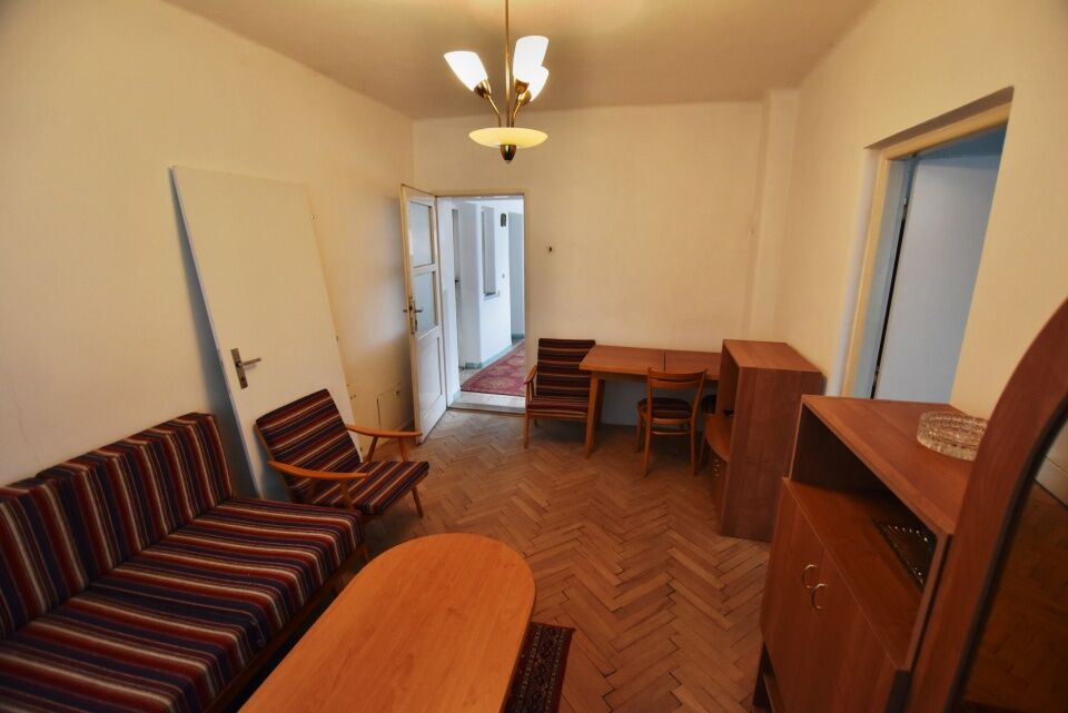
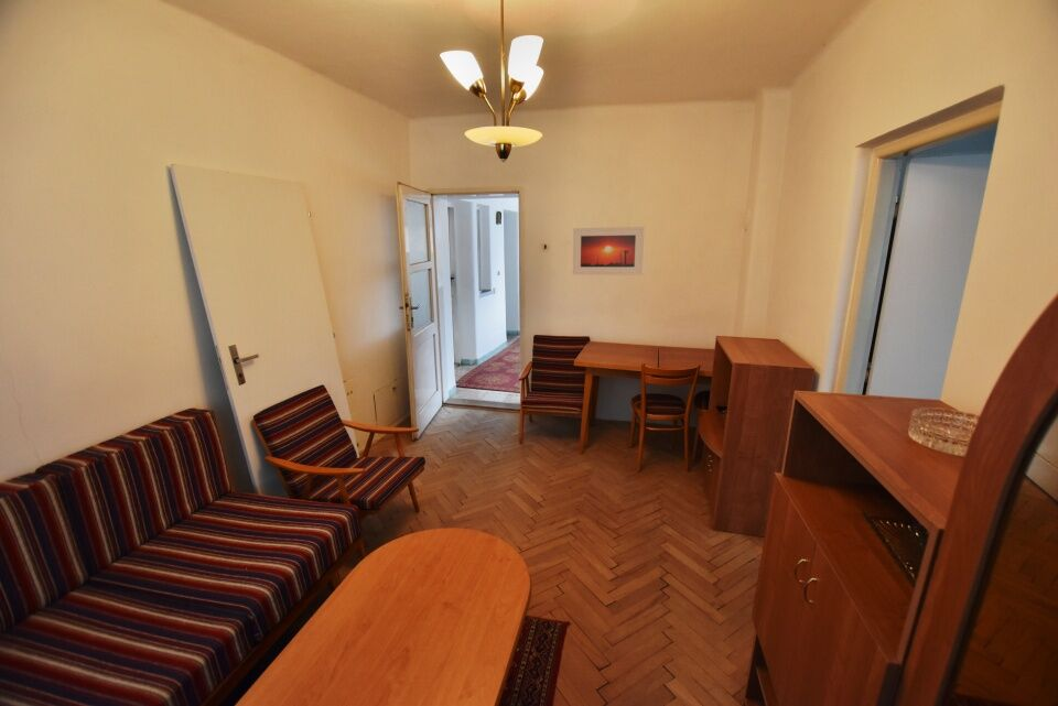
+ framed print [572,226,646,276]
